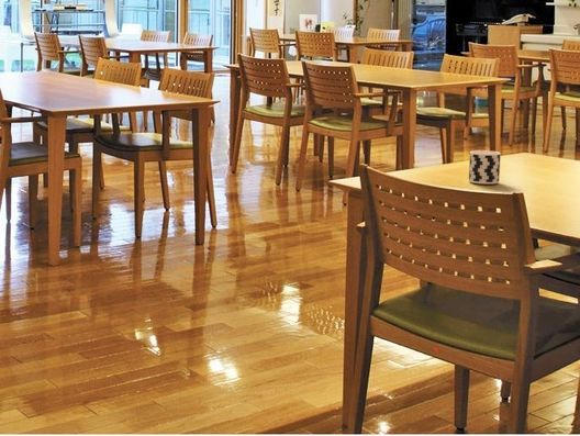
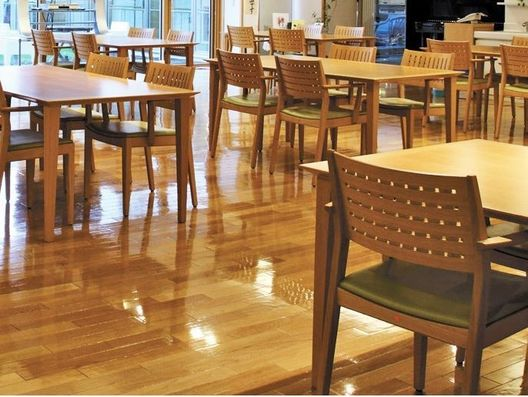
- cup [468,149,502,186]
